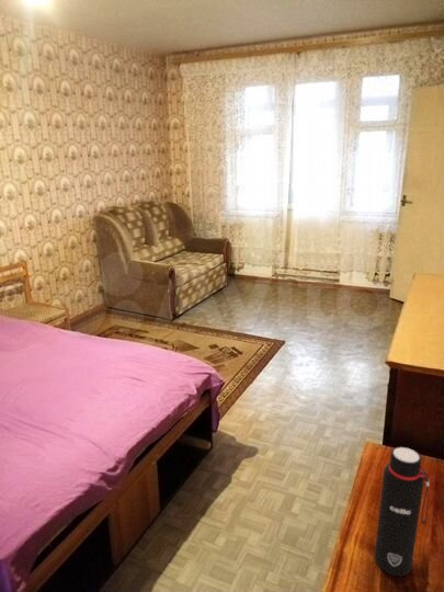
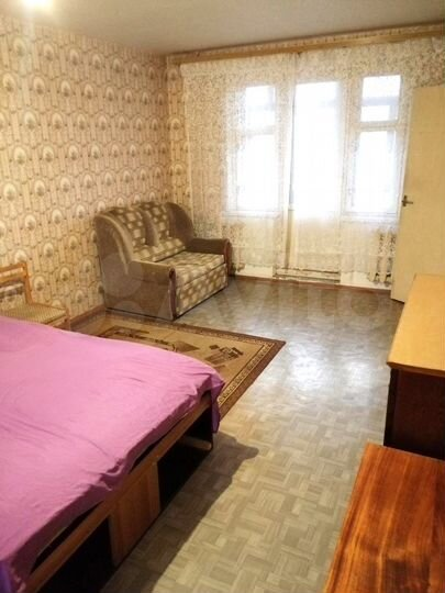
- water bottle [374,445,430,578]
